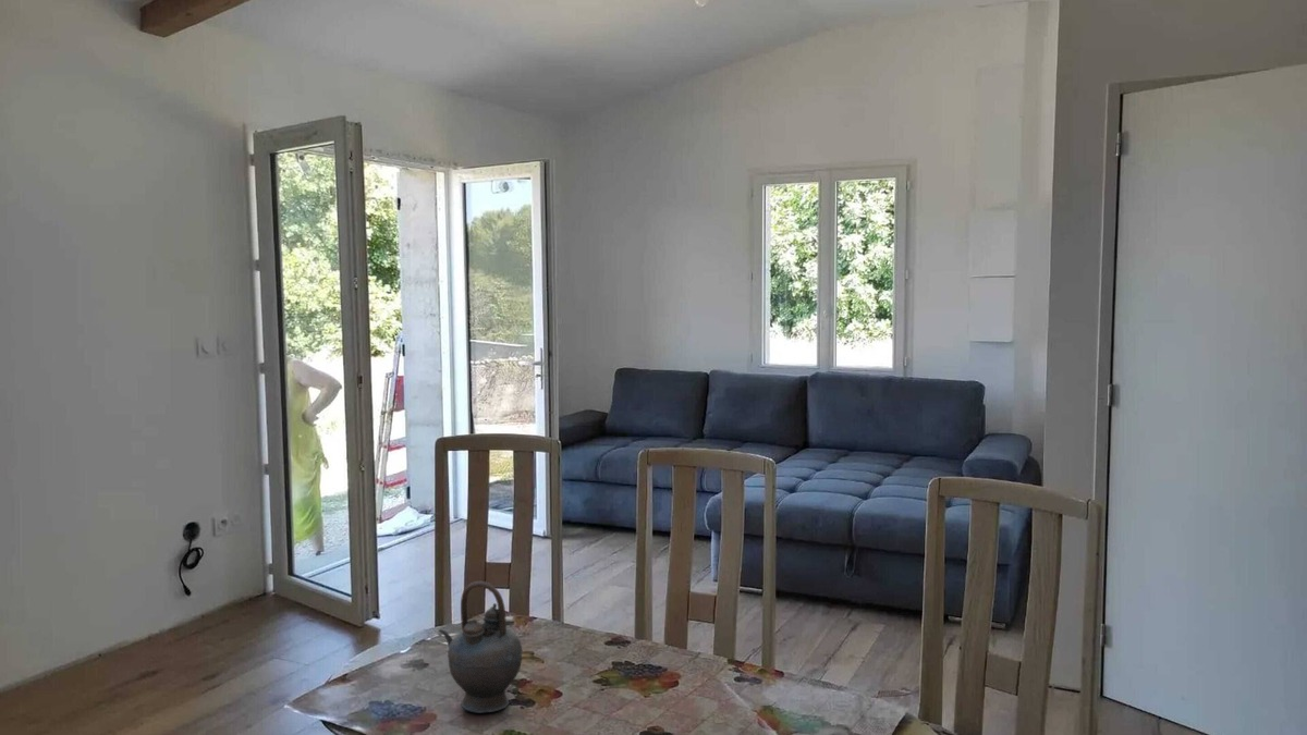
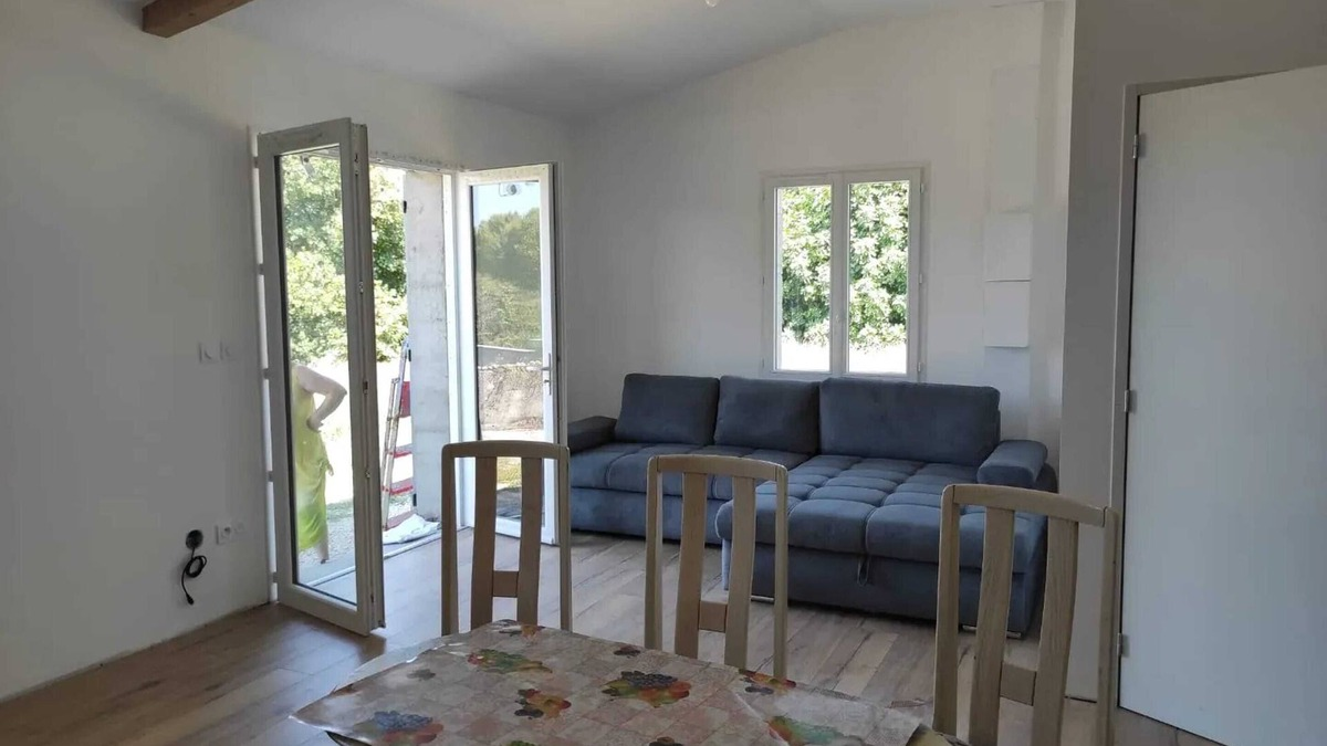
- teapot [437,580,523,714]
